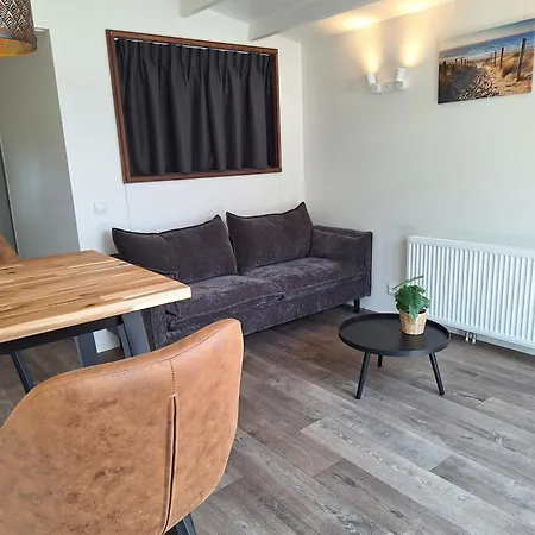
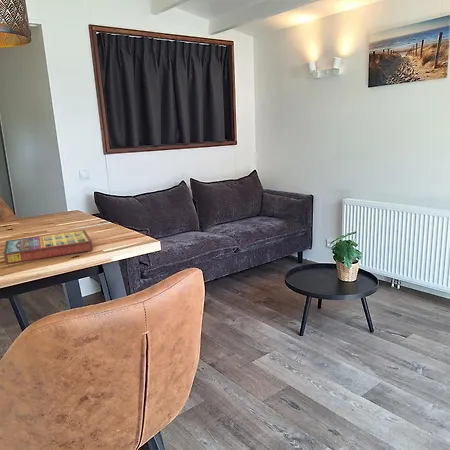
+ game compilation box [3,229,94,265]
